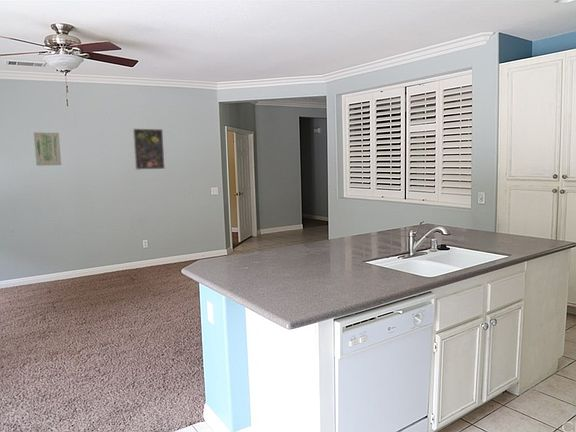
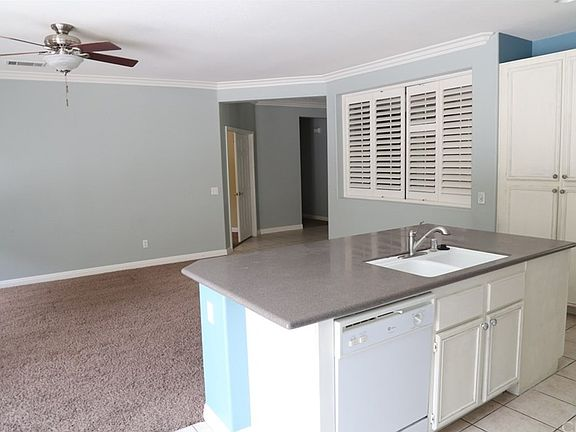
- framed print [132,128,166,171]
- wall art [33,132,62,167]
